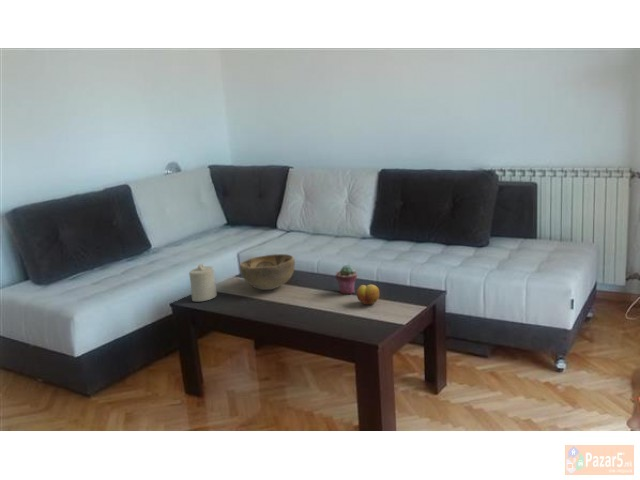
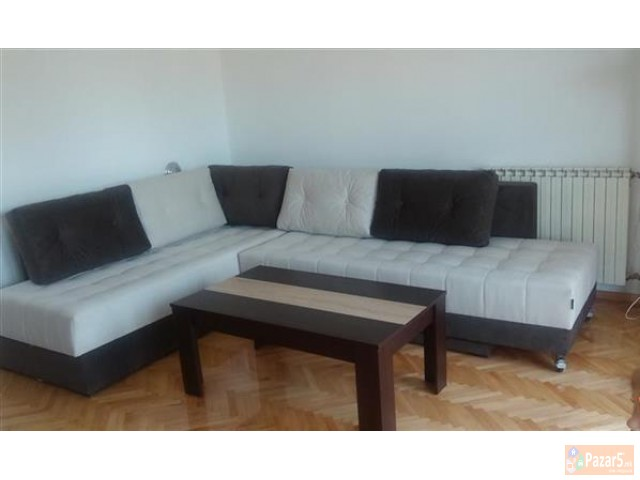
- potted succulent [335,264,358,295]
- fruit [356,284,380,305]
- decorative bowl [239,253,296,291]
- candle [188,263,218,302]
